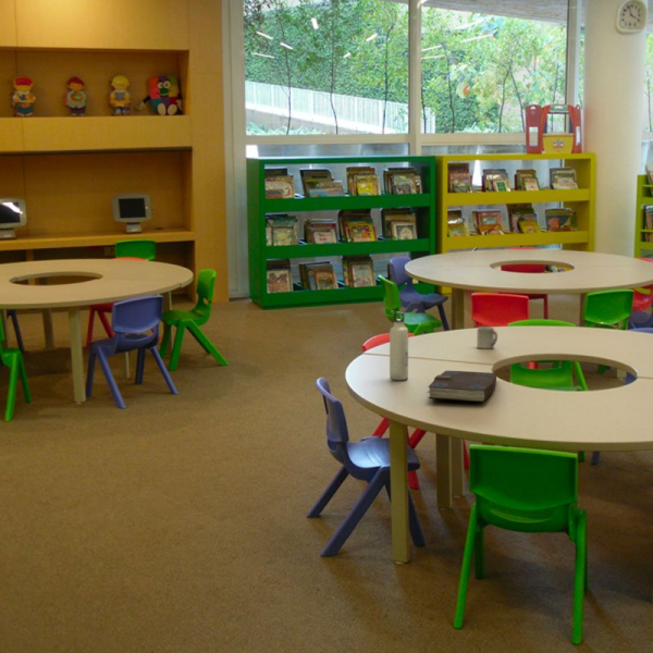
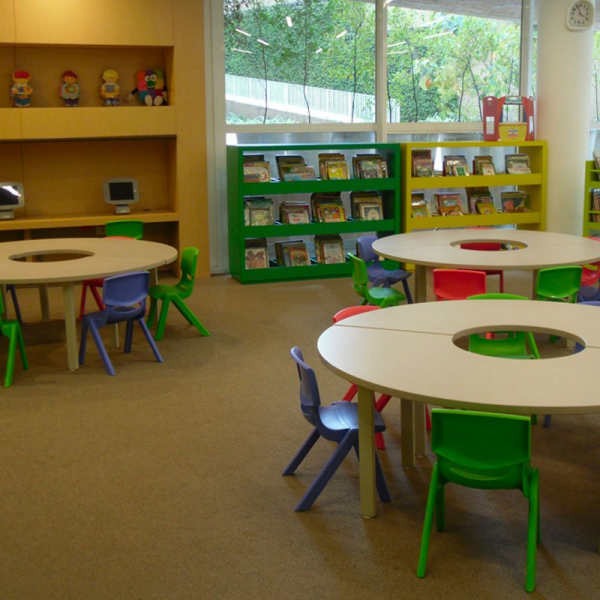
- water bottle [389,311,409,381]
- cup [476,325,498,349]
- book [427,370,497,403]
